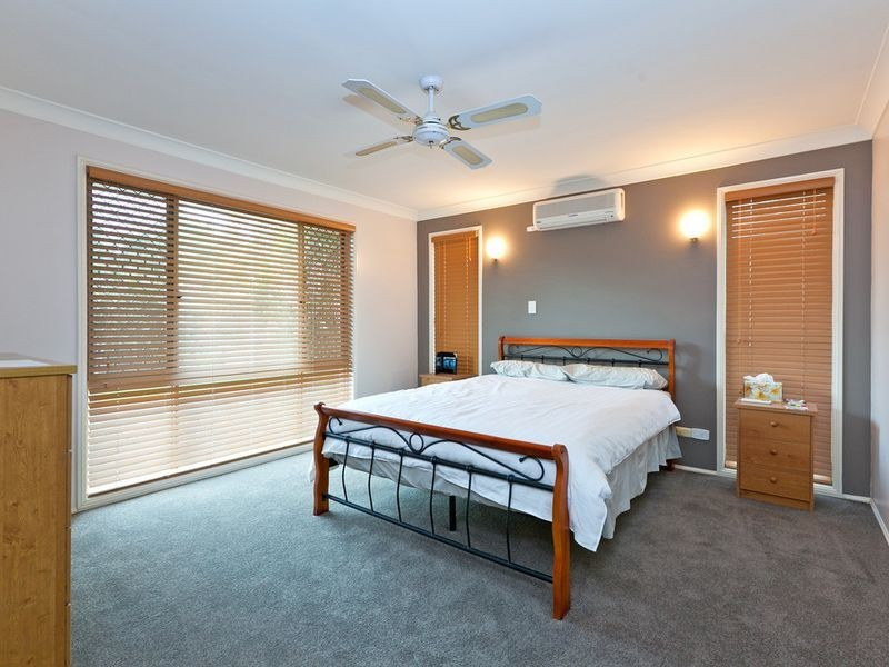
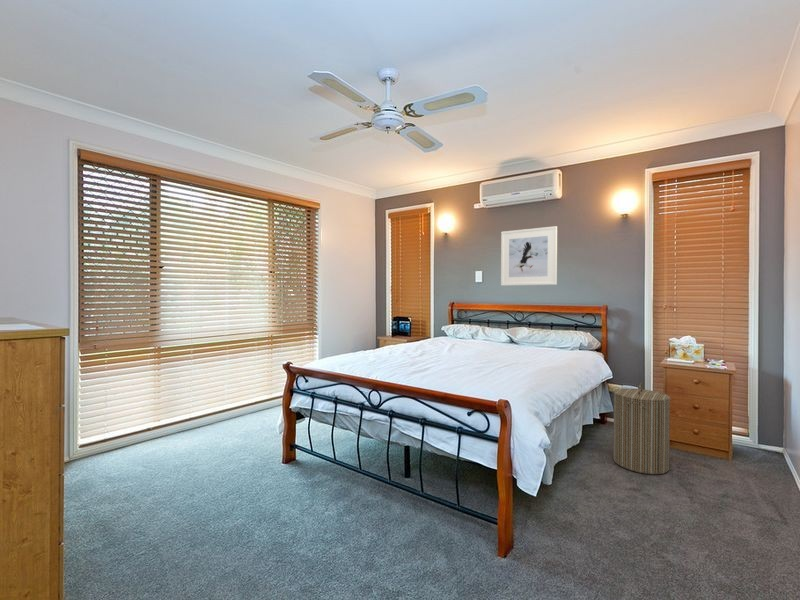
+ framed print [500,225,558,287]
+ laundry hamper [612,382,671,475]
